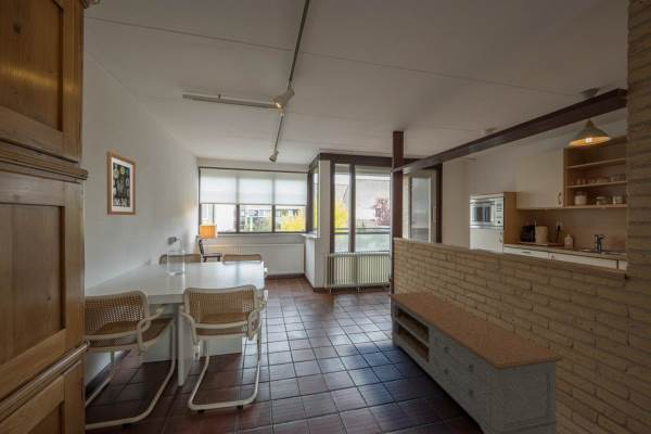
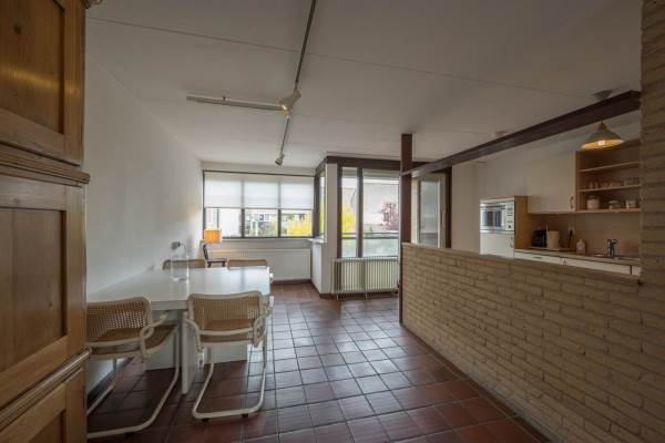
- media console [386,291,564,434]
- wall art [106,151,137,216]
